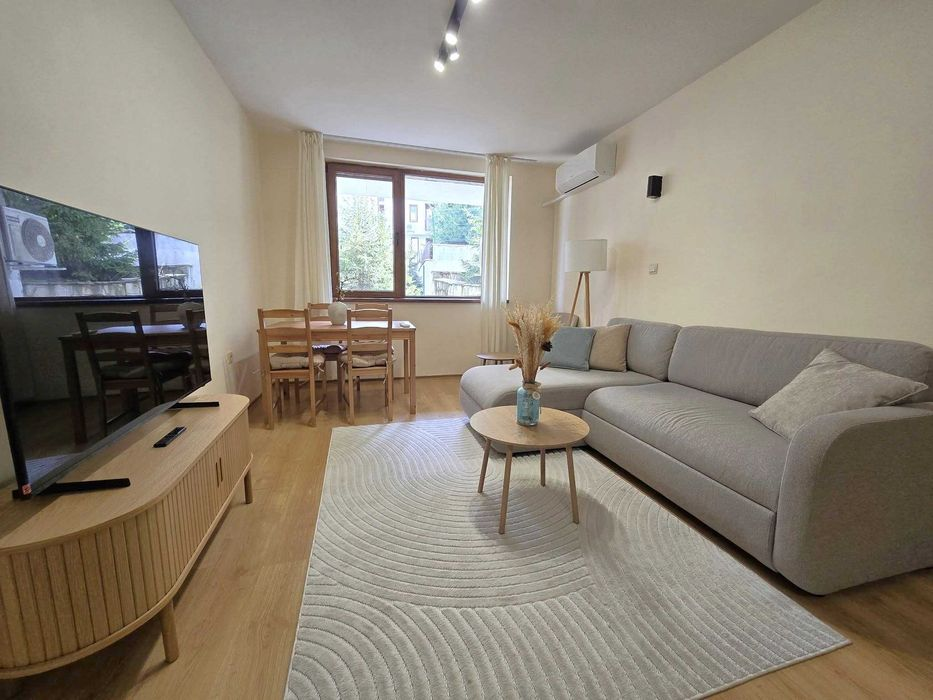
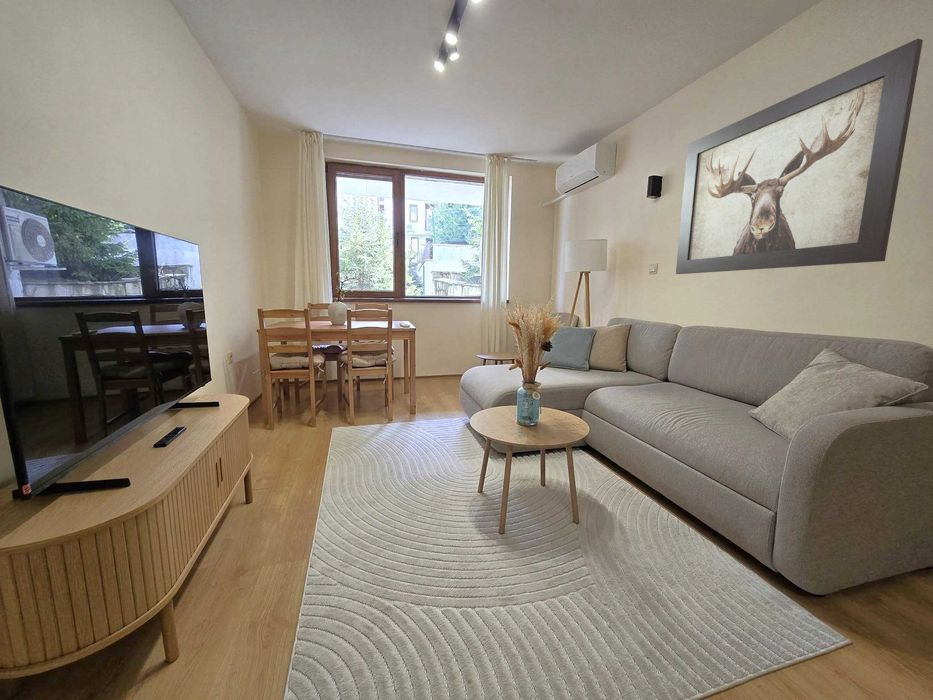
+ wall art [675,38,924,275]
